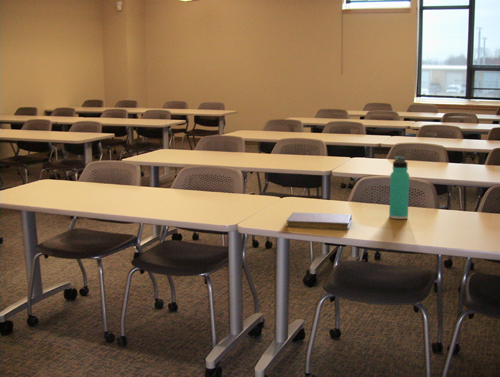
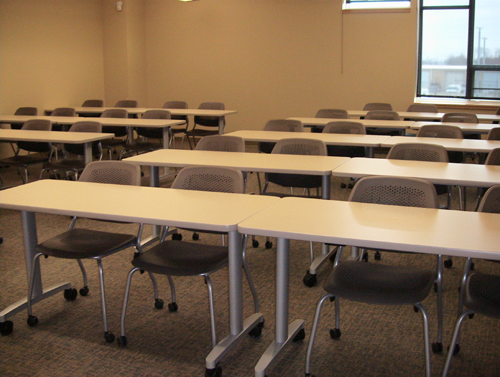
- notebook [285,211,353,231]
- thermos bottle [388,155,410,220]
